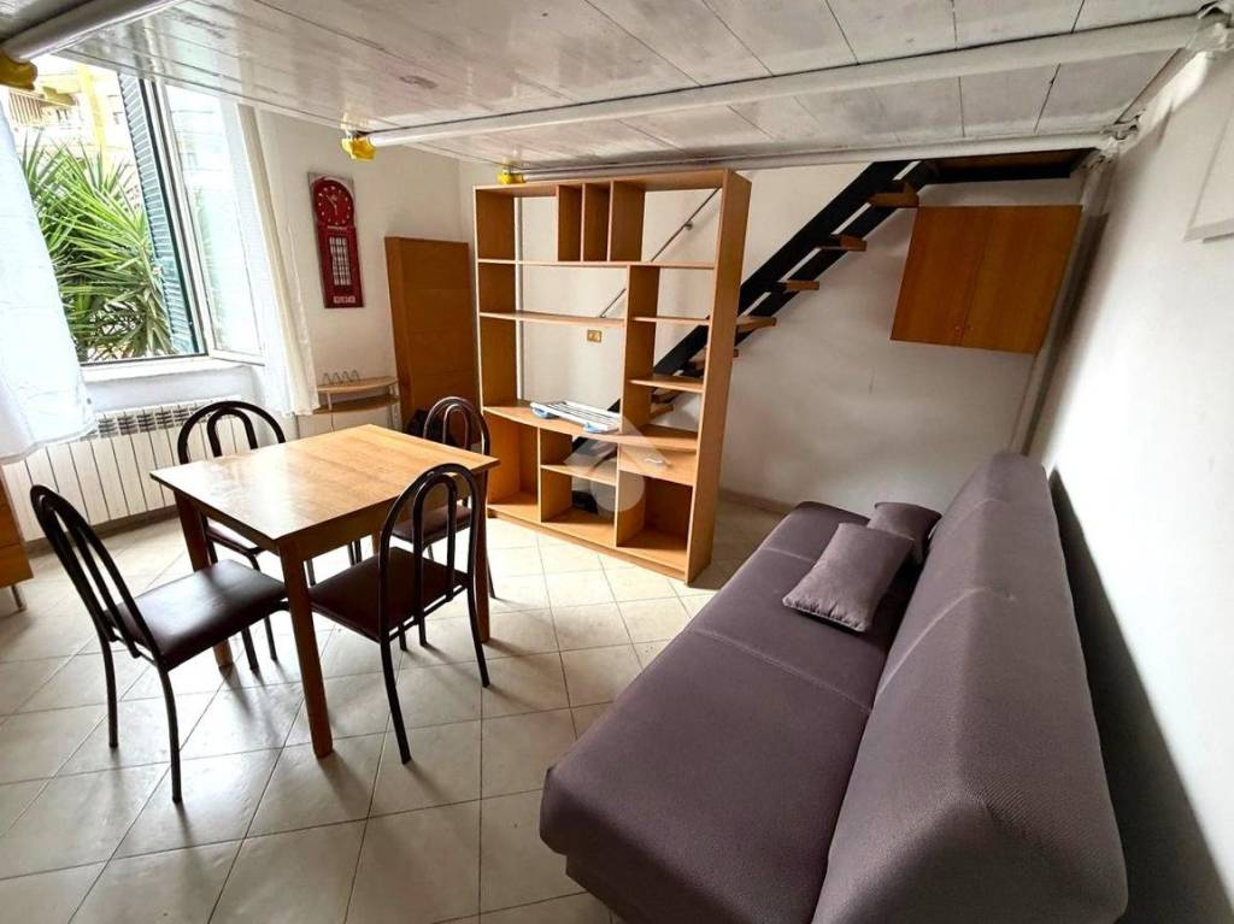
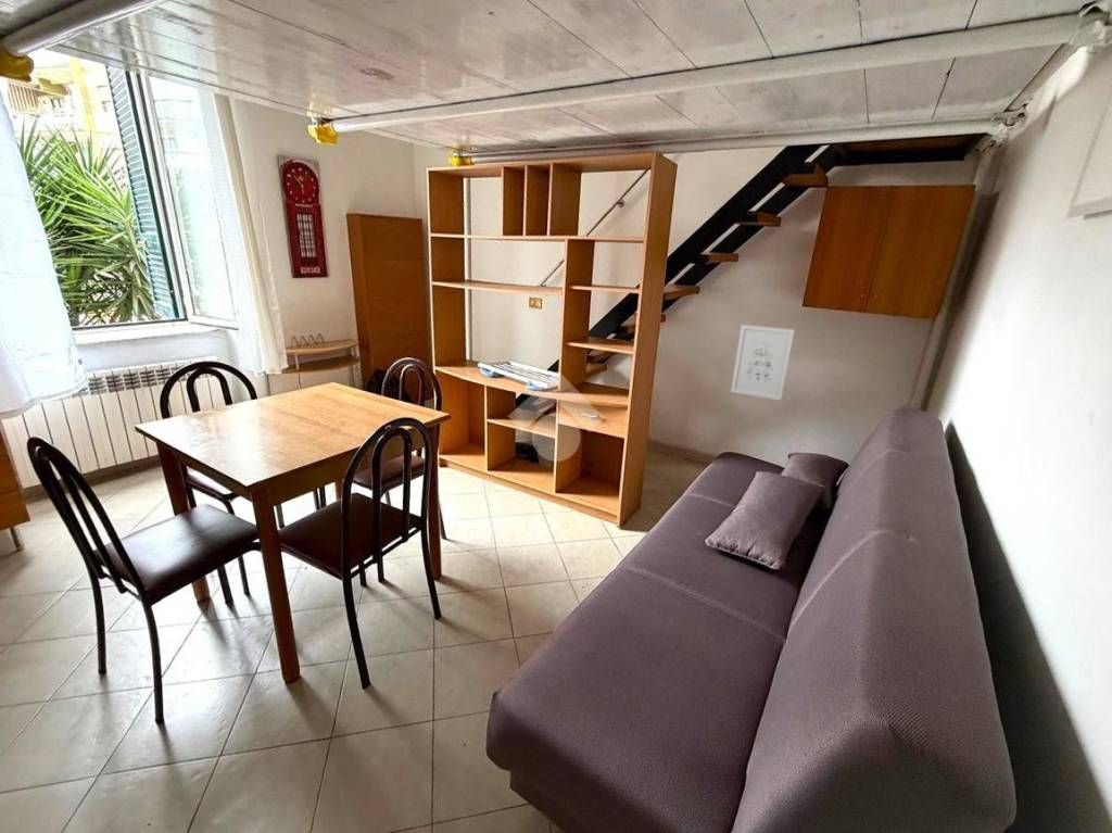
+ wall art [730,324,796,402]
